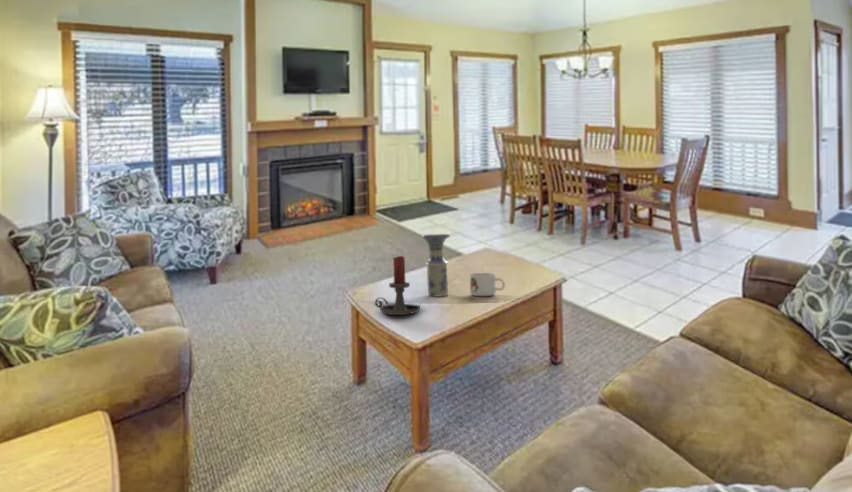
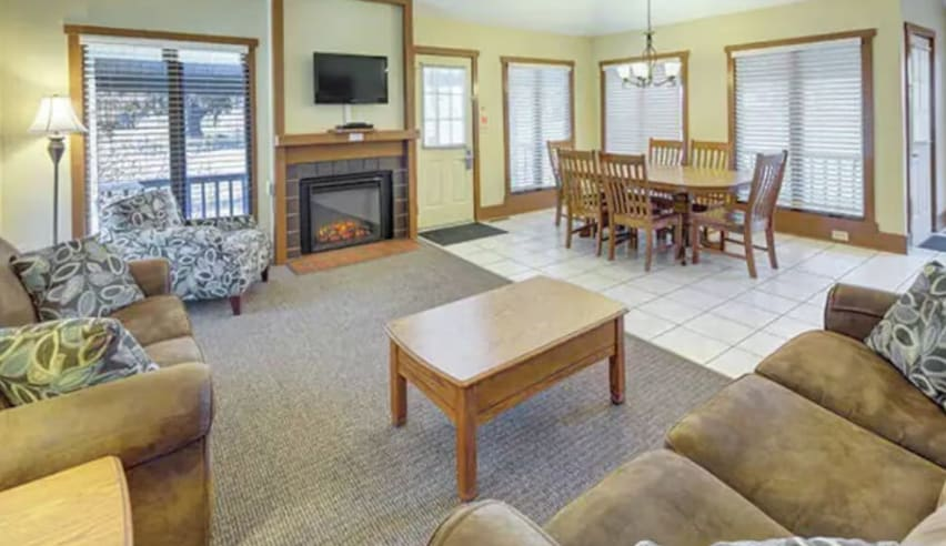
- mug [469,272,506,297]
- candle holder [374,255,421,316]
- vase [420,233,451,298]
